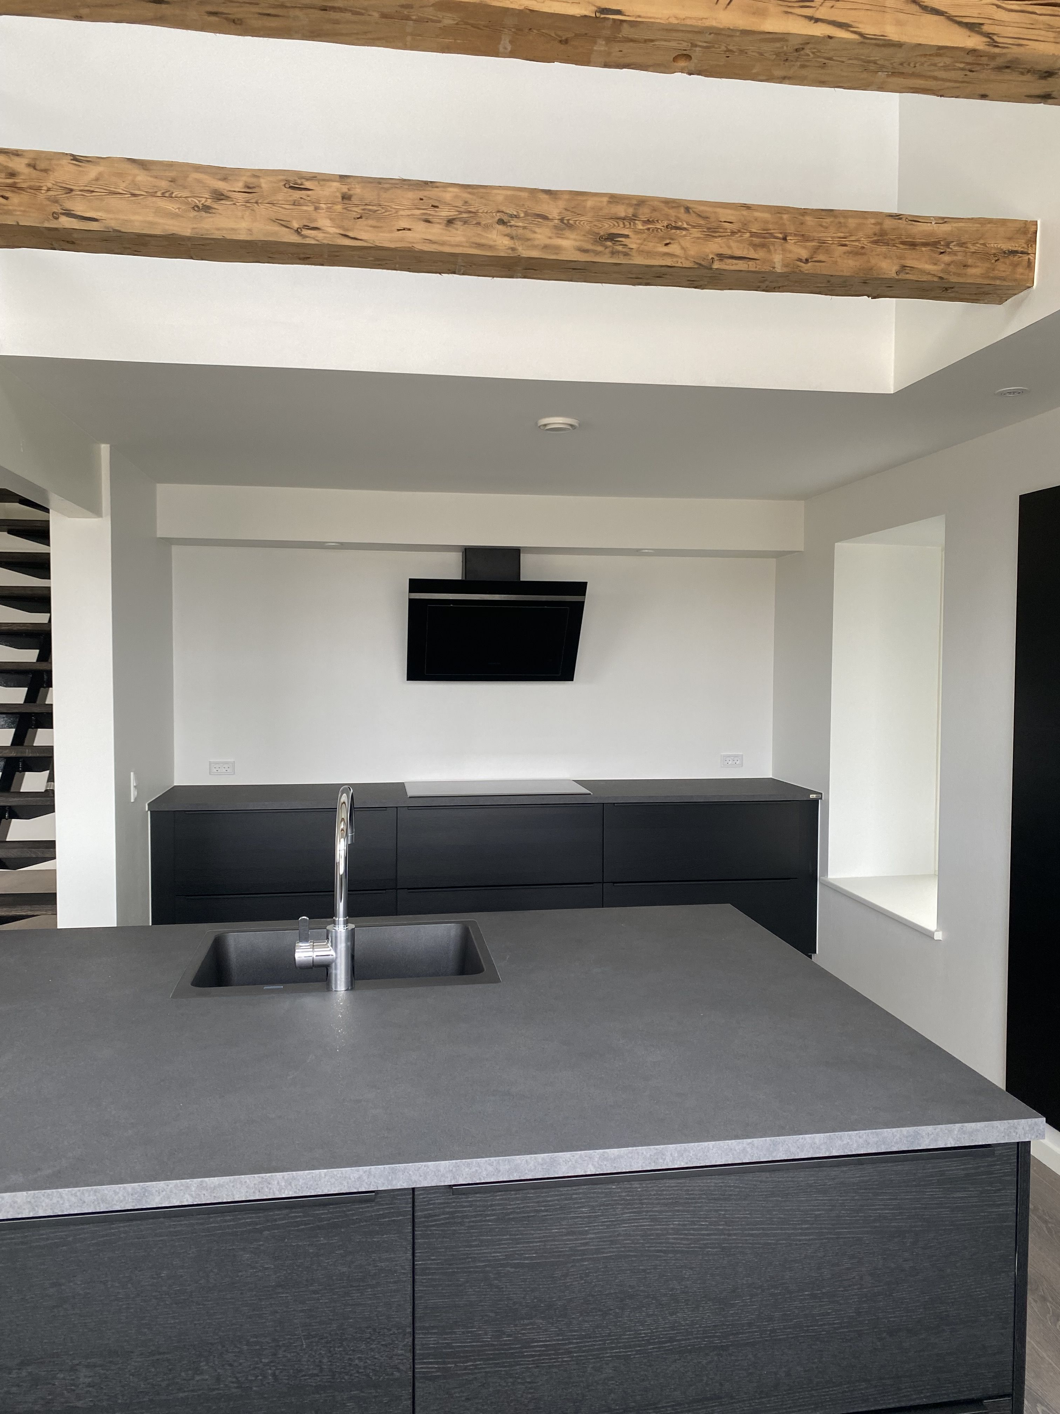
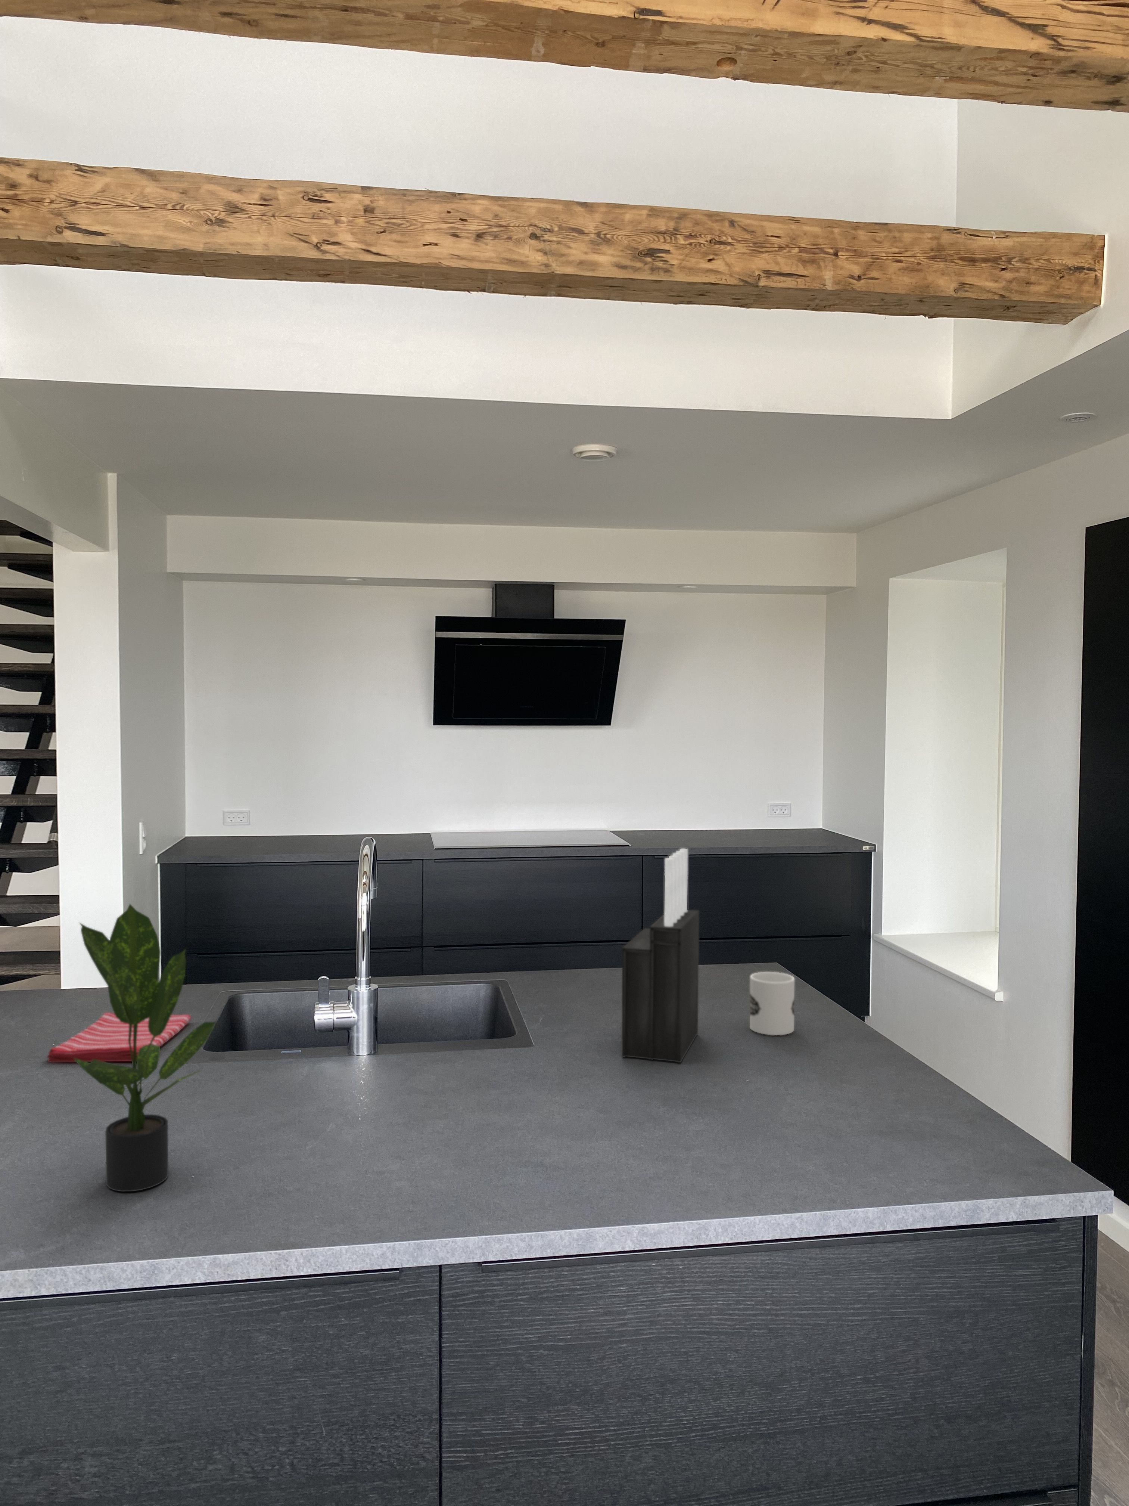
+ mug [750,971,795,1035]
+ knife block [621,848,700,1063]
+ dish towel [46,1013,191,1063]
+ potted plant [74,904,218,1192]
